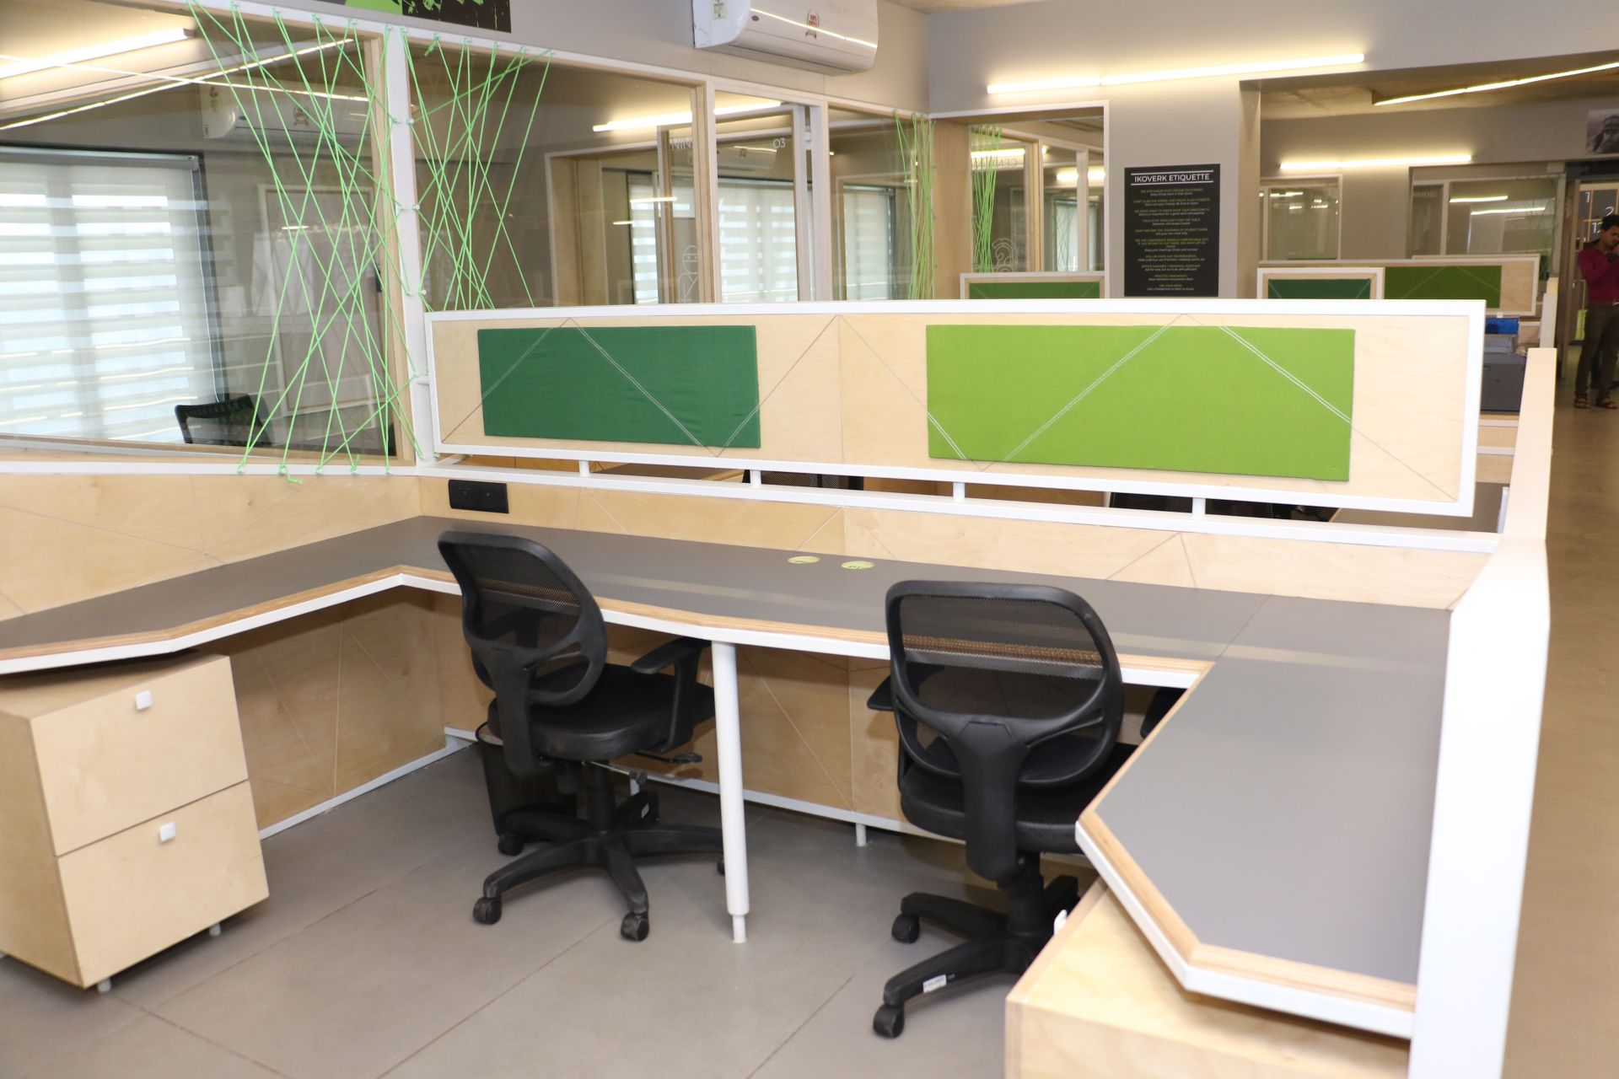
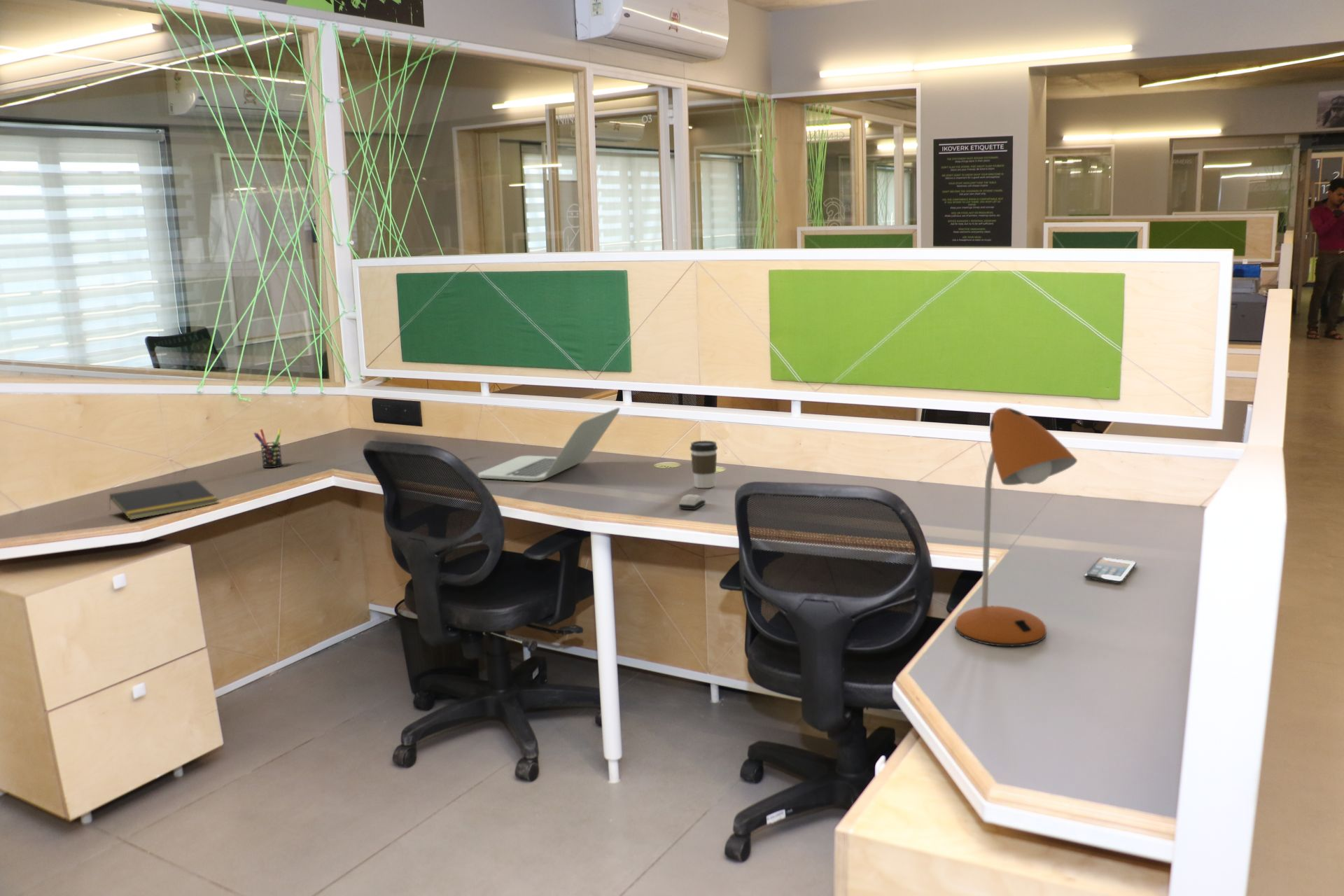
+ coffee cup [689,440,718,489]
+ pen holder [253,428,283,468]
+ smartphone [1084,556,1137,584]
+ computer mouse [678,493,706,510]
+ laptop [477,407,620,482]
+ notepad [109,479,219,521]
+ desk lamp [955,407,1078,647]
